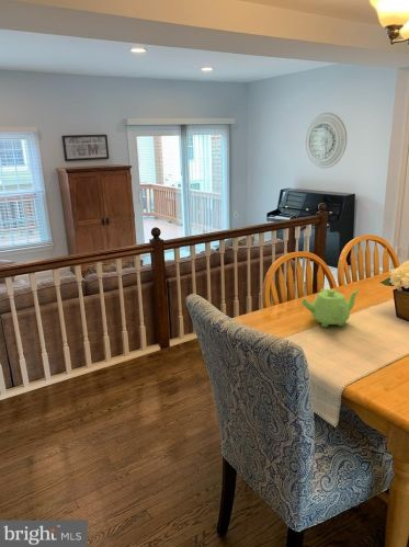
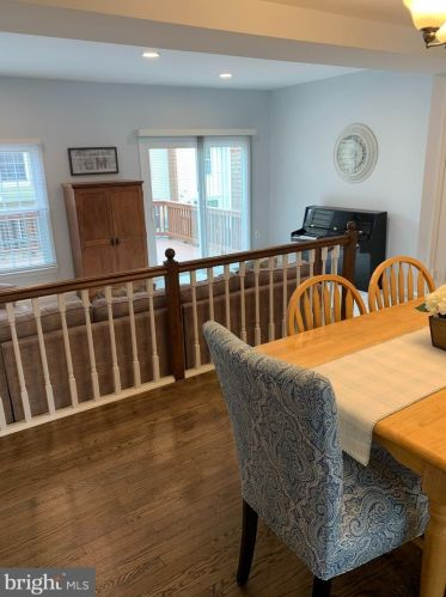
- teapot [300,287,361,328]
